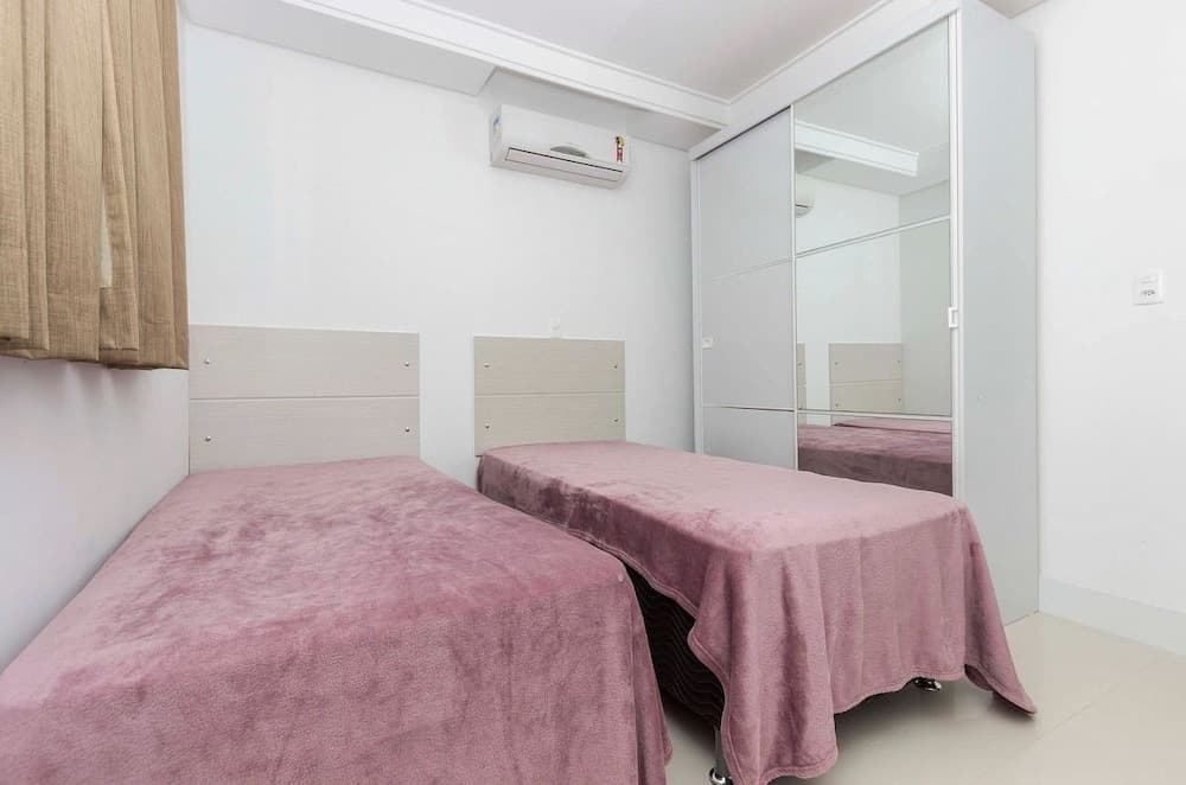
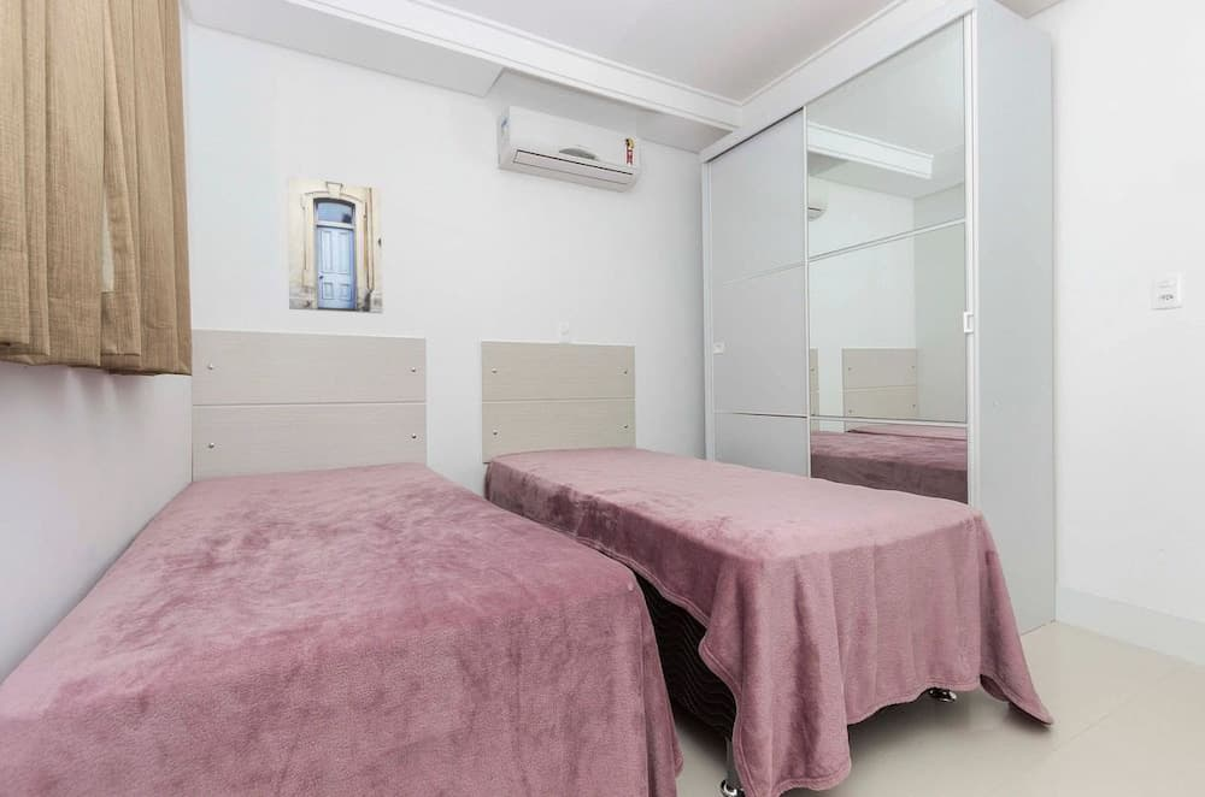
+ wall art [286,175,383,314]
